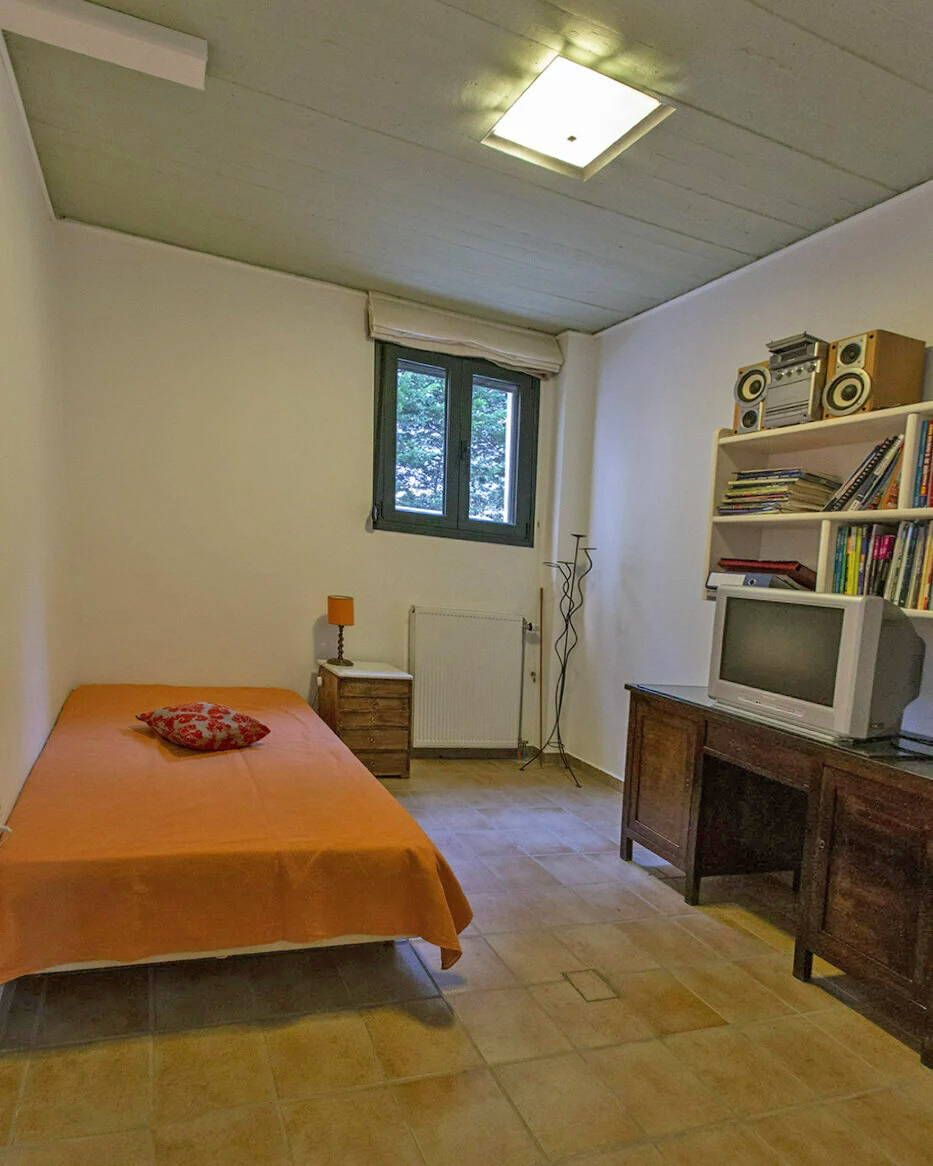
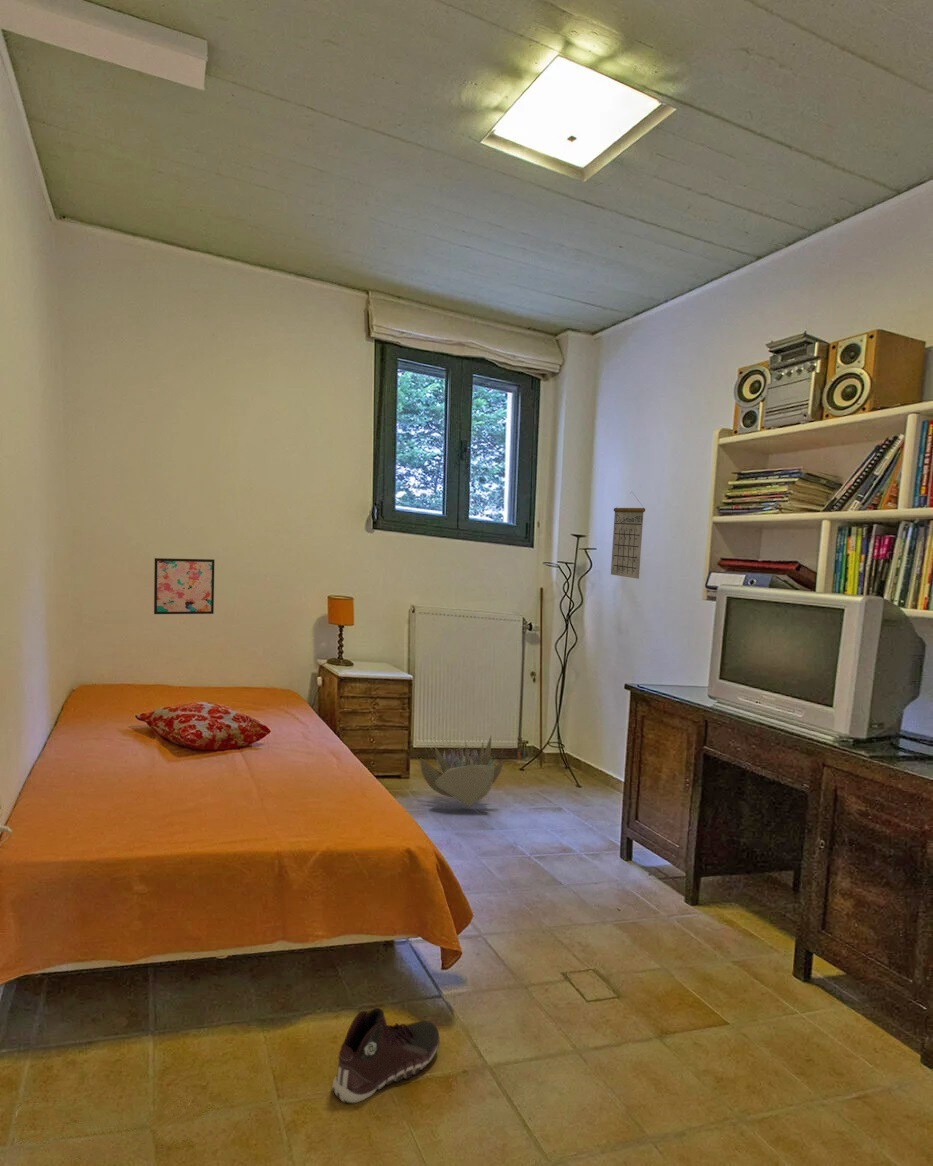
+ wall art [153,557,215,615]
+ sneaker [332,1007,440,1105]
+ calendar [610,491,646,580]
+ decorative plant [416,726,509,809]
